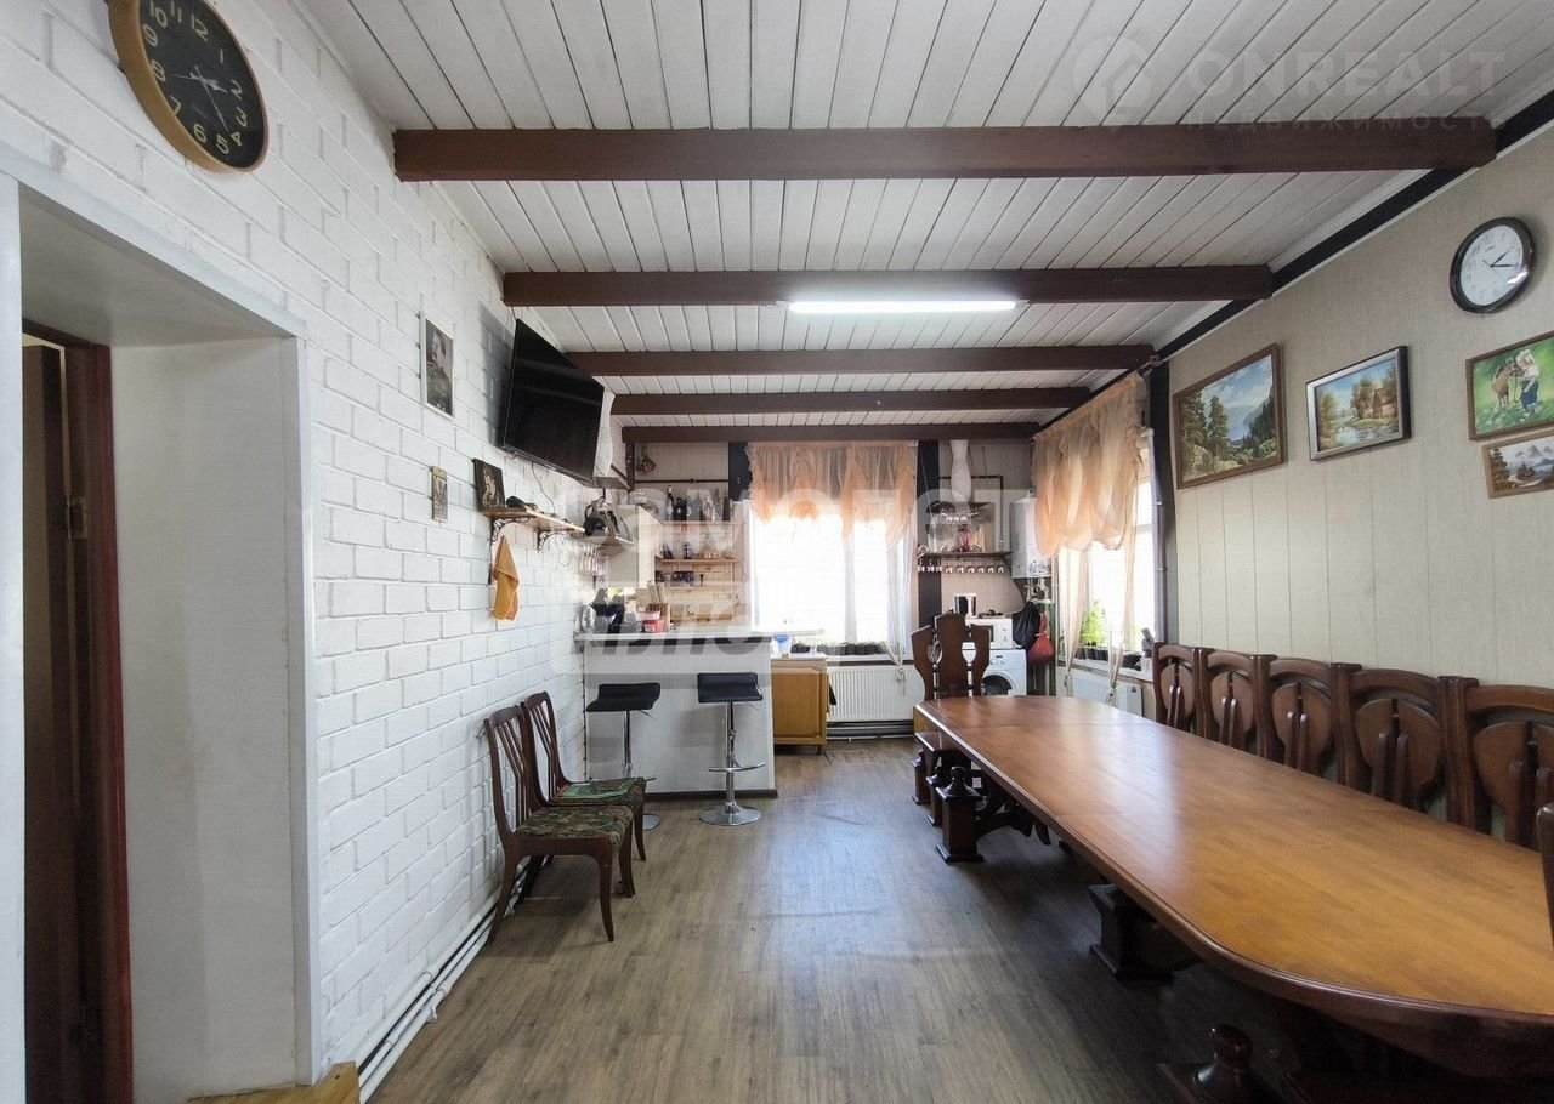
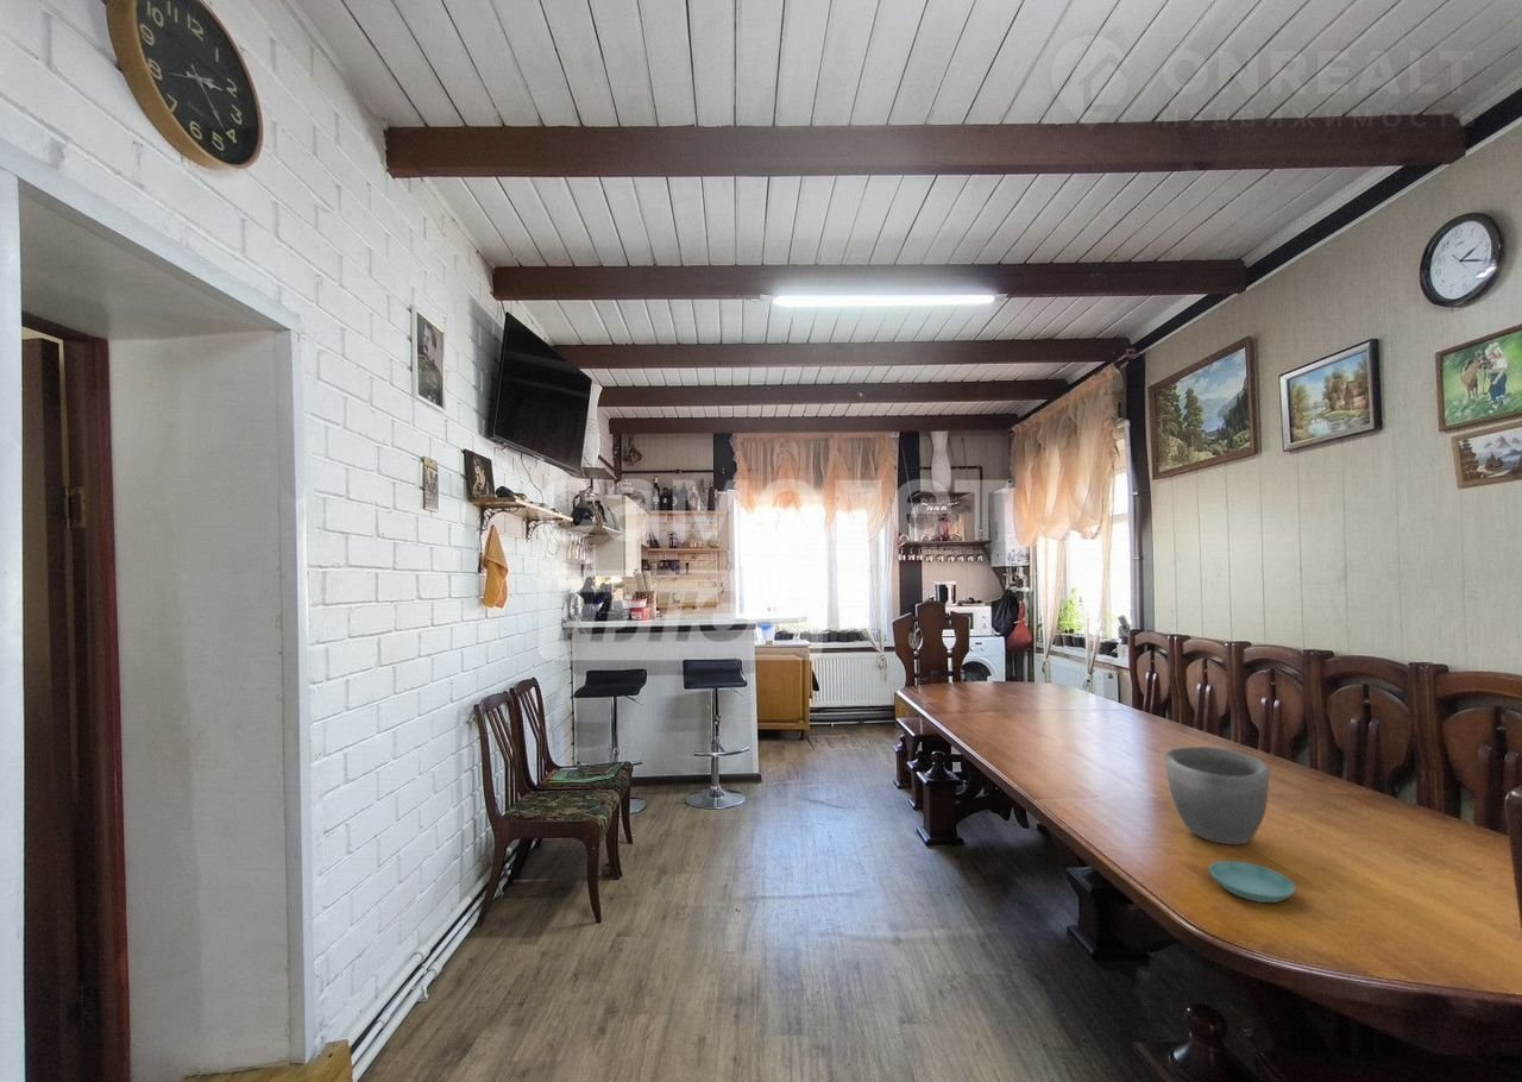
+ saucer [1208,860,1297,904]
+ bowl [1164,746,1271,845]
